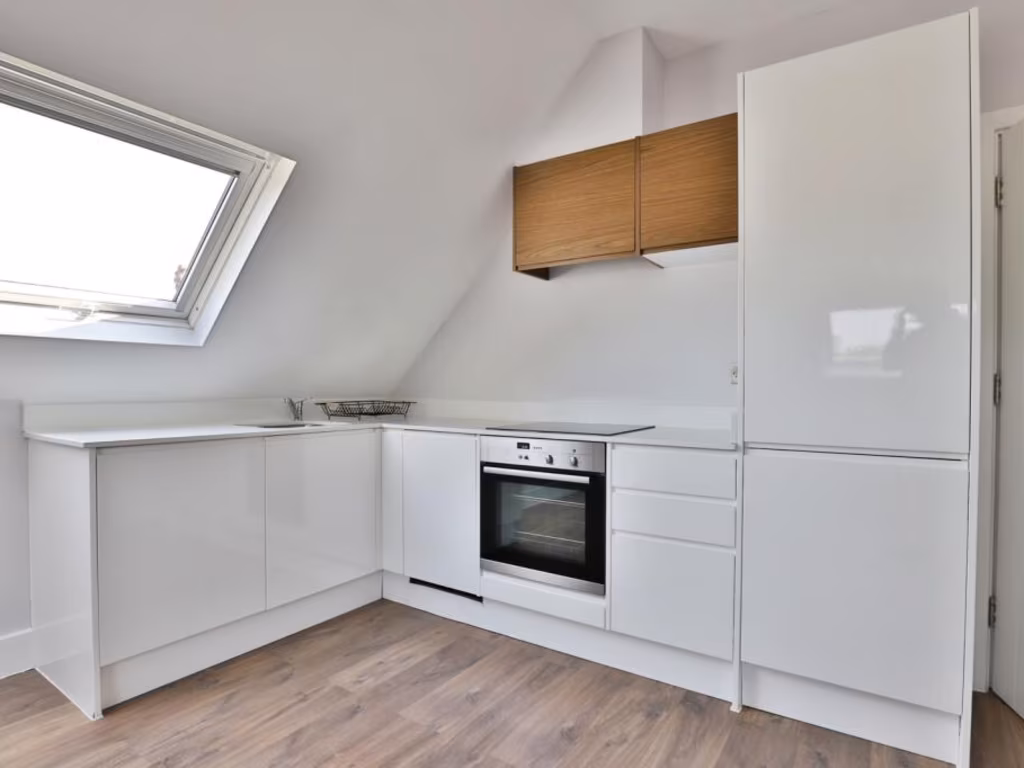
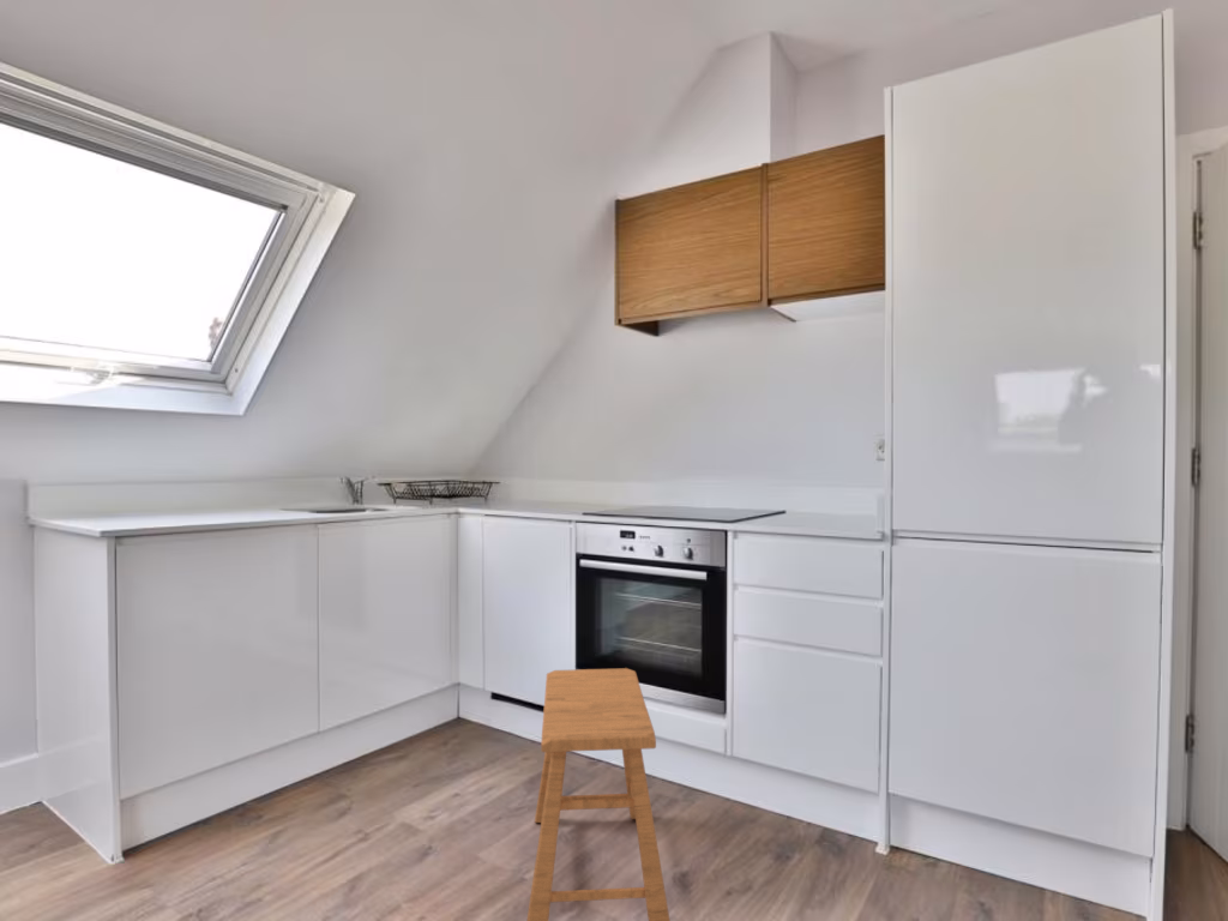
+ stool [525,667,672,921]
